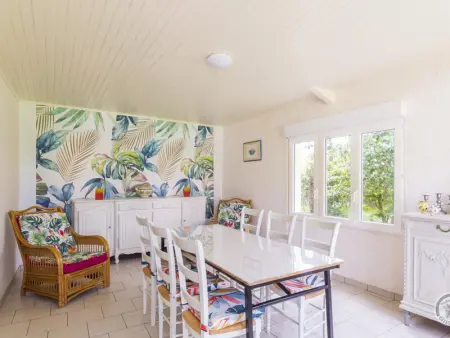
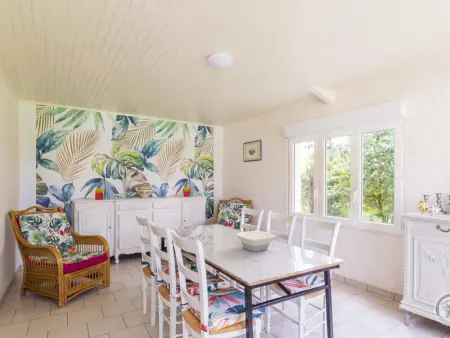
+ bowl [235,230,277,253]
